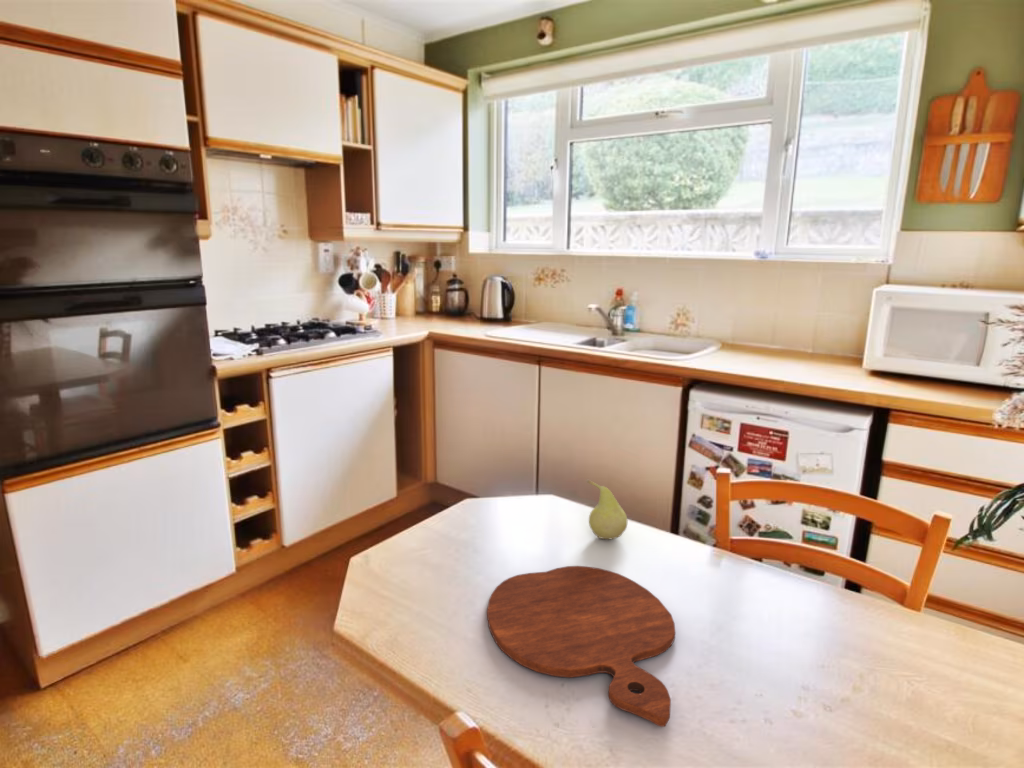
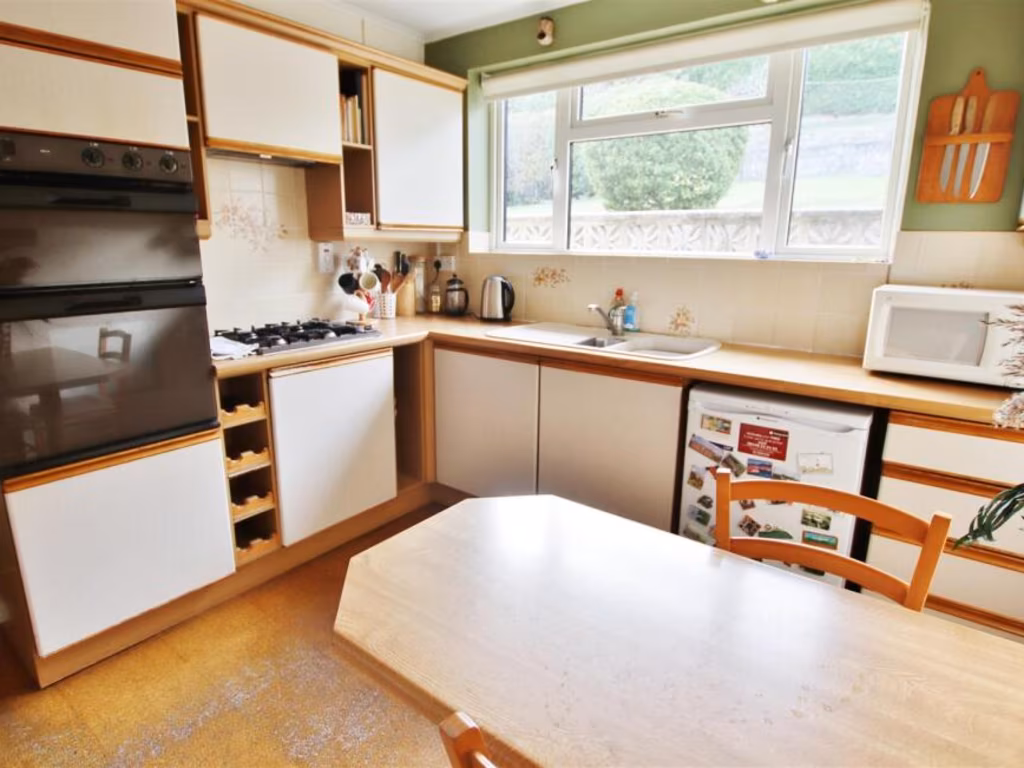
- fruit [585,478,628,540]
- cutting board [486,565,676,728]
